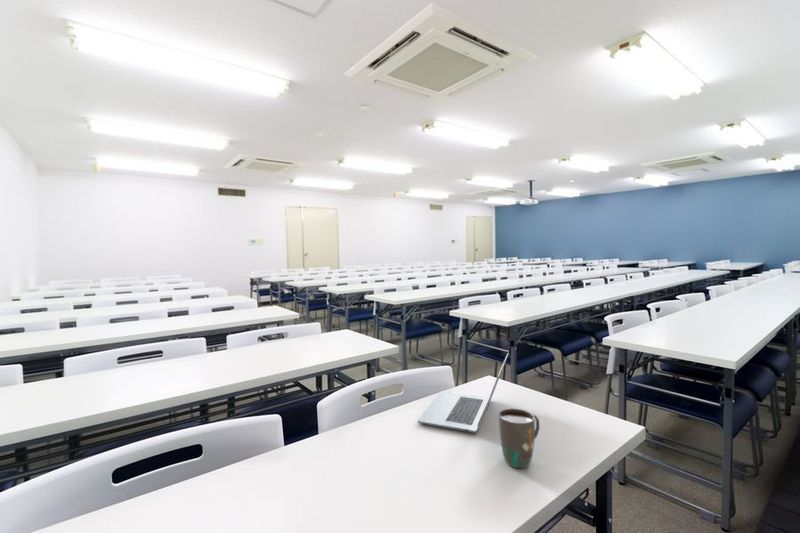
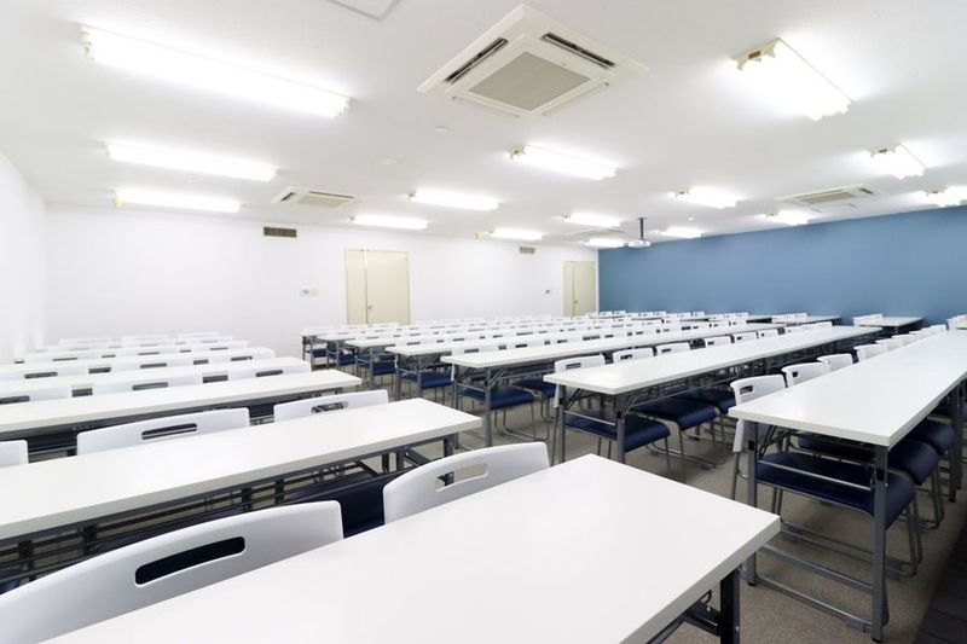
- laptop [417,352,510,434]
- mug [498,407,540,469]
